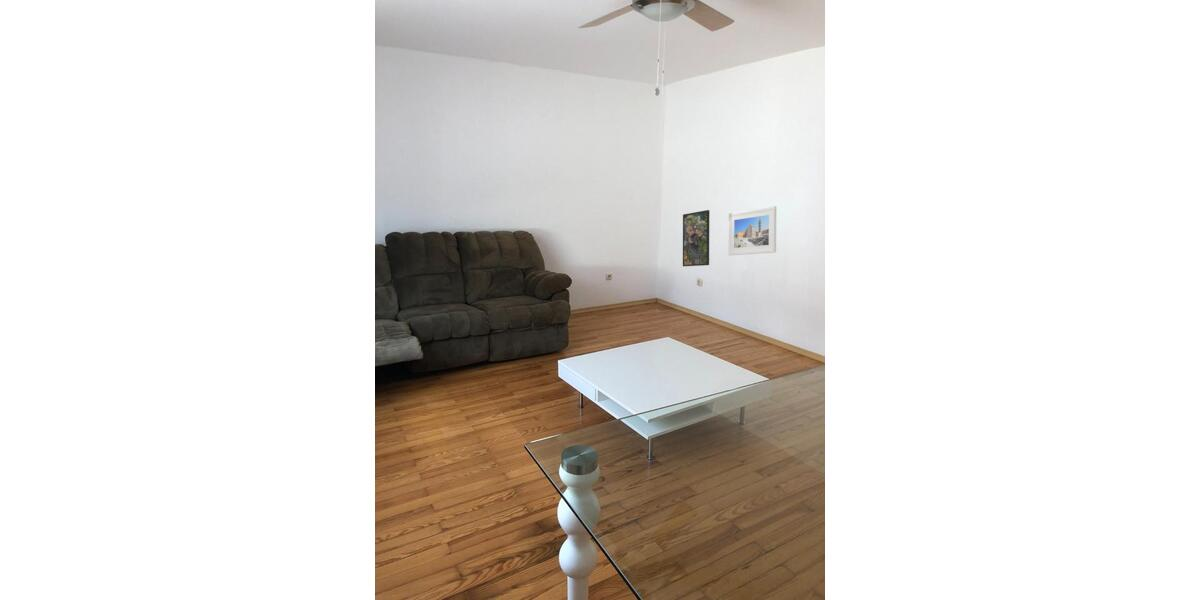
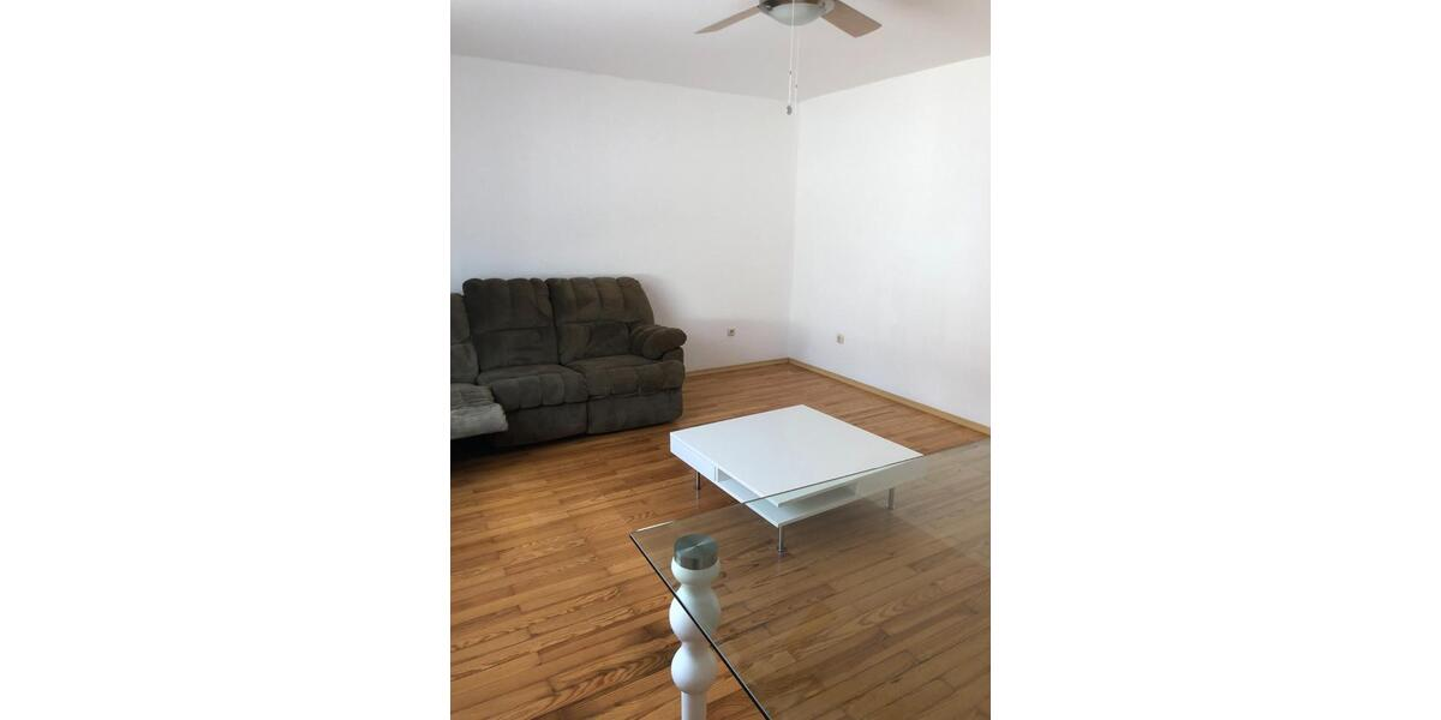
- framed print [728,205,777,256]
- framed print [682,209,710,267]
